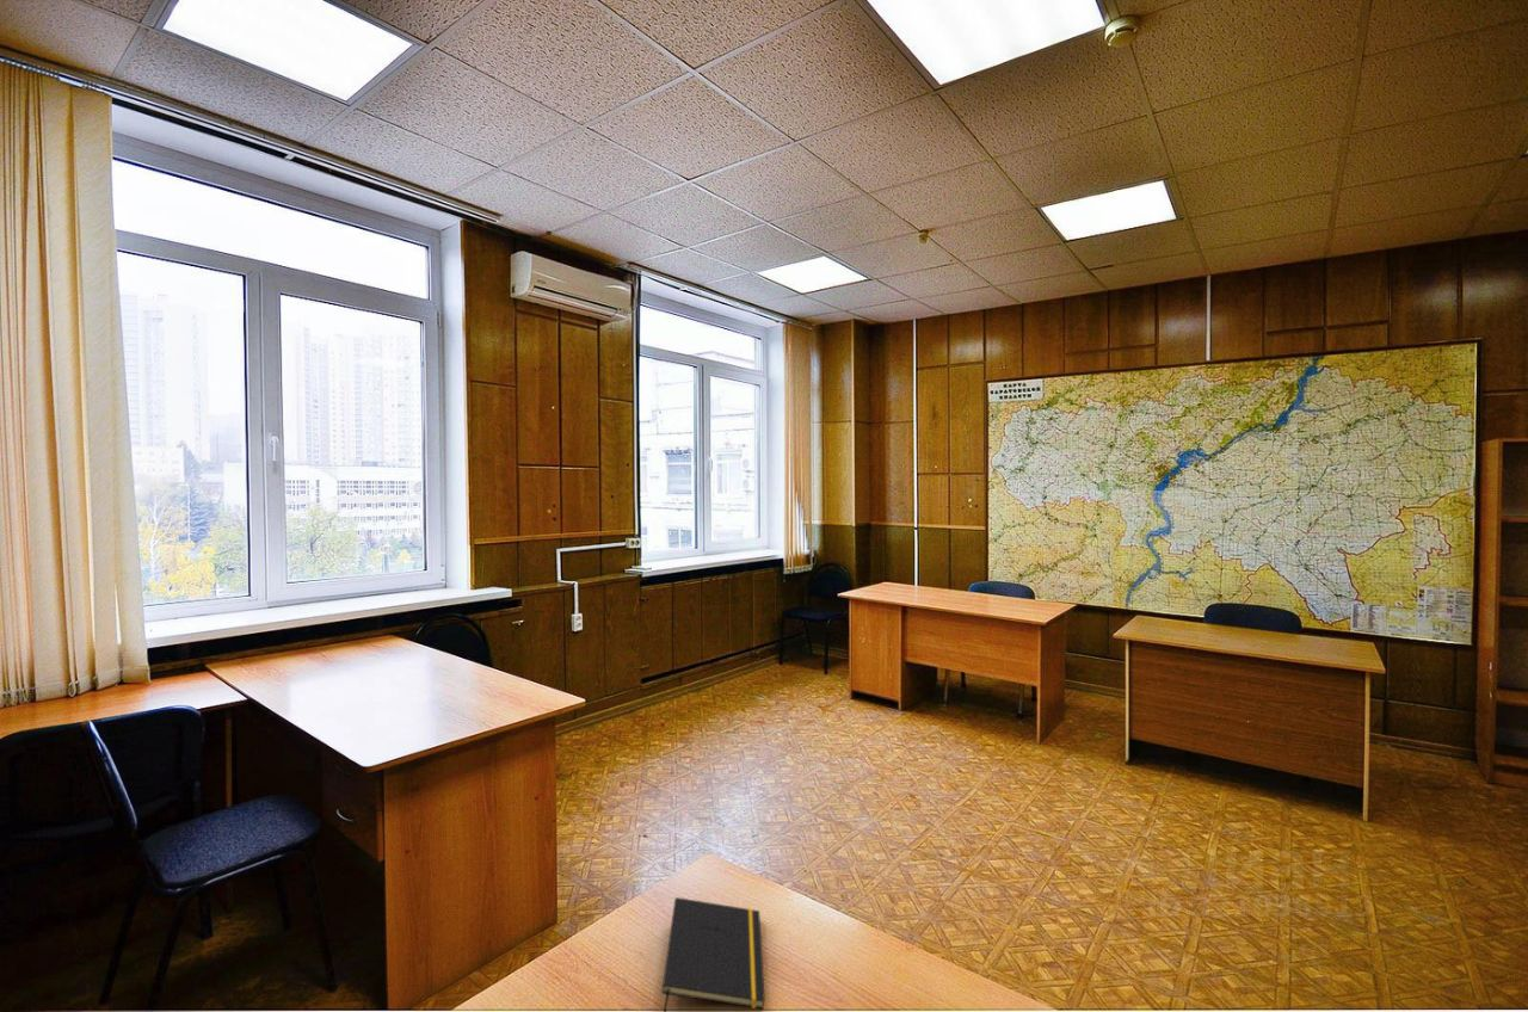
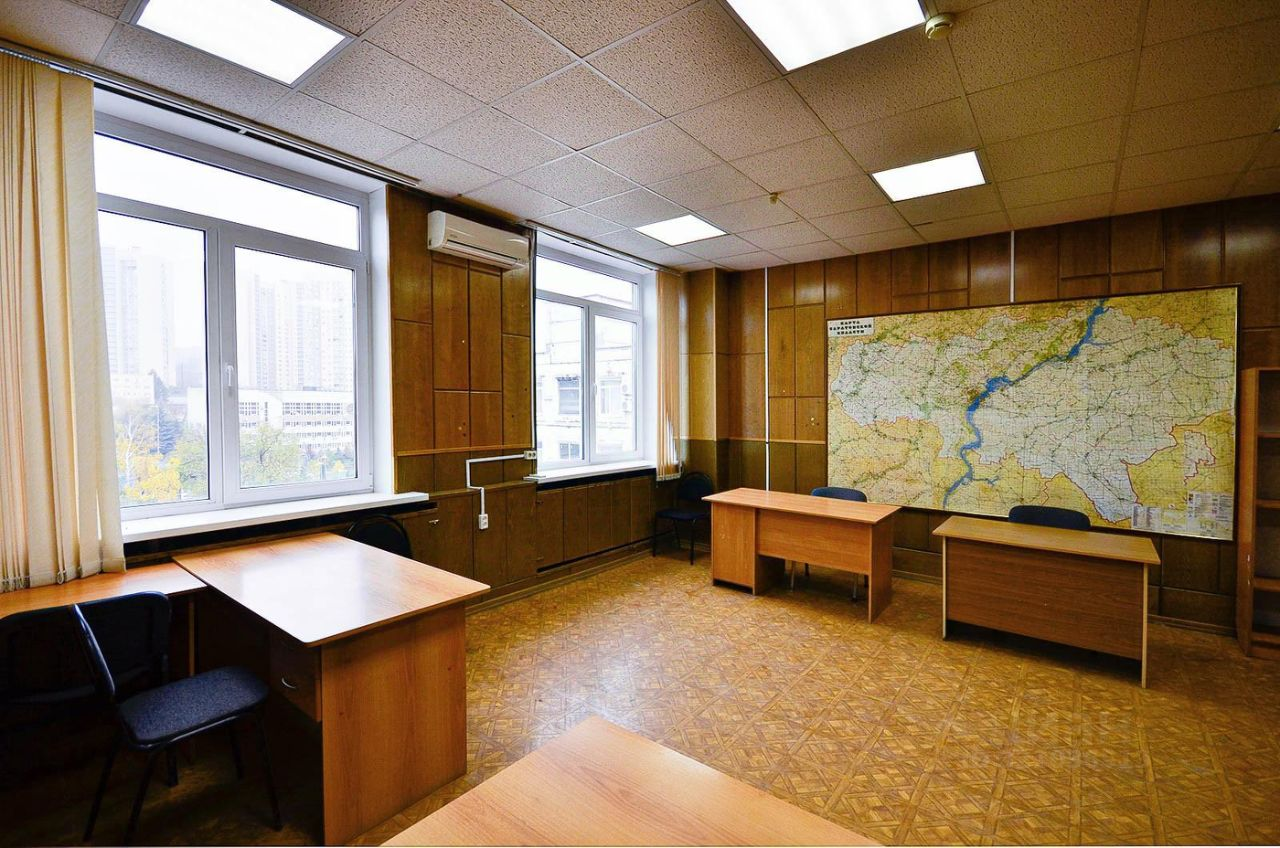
- notepad [660,896,766,1012]
